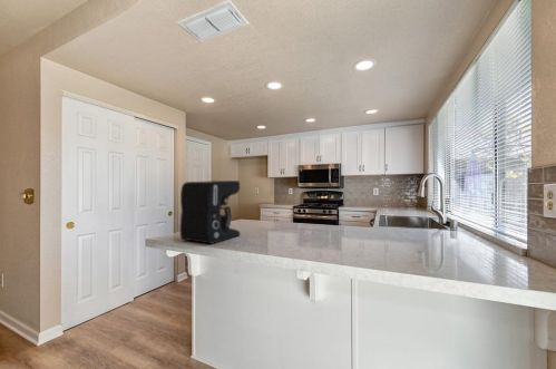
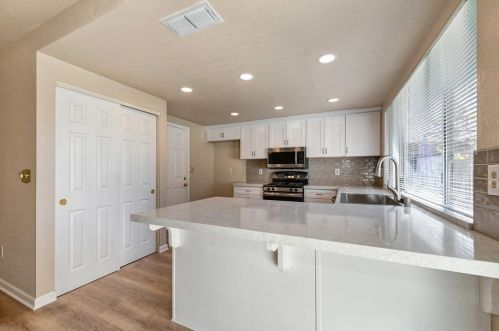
- coffee maker [179,179,242,245]
